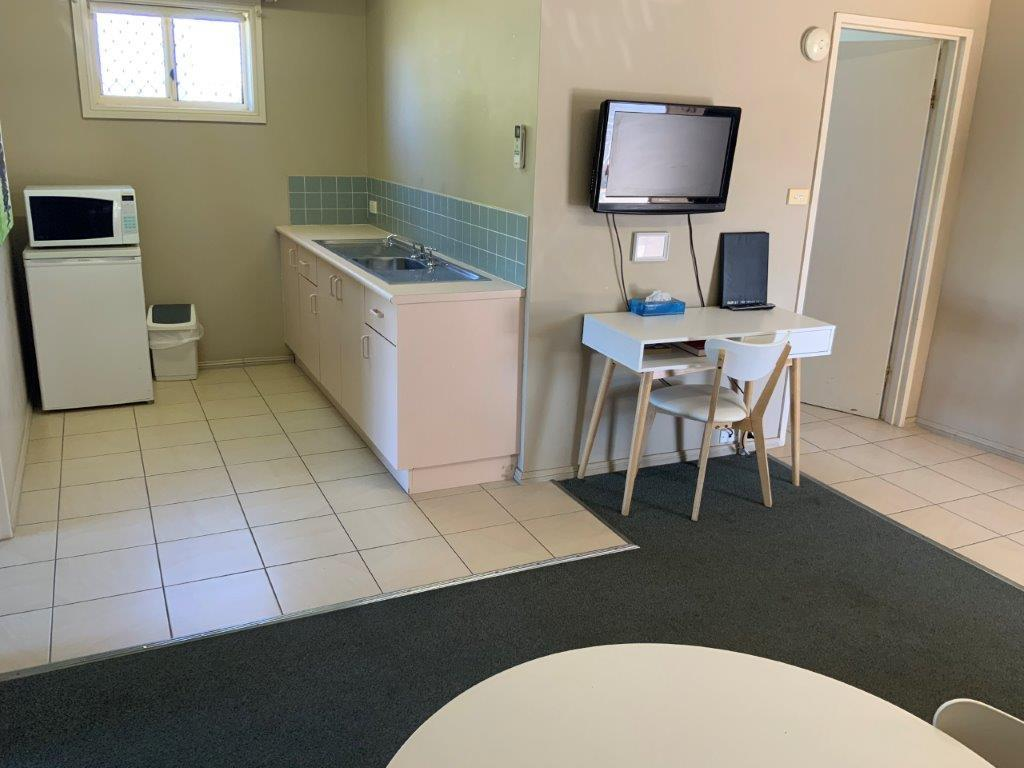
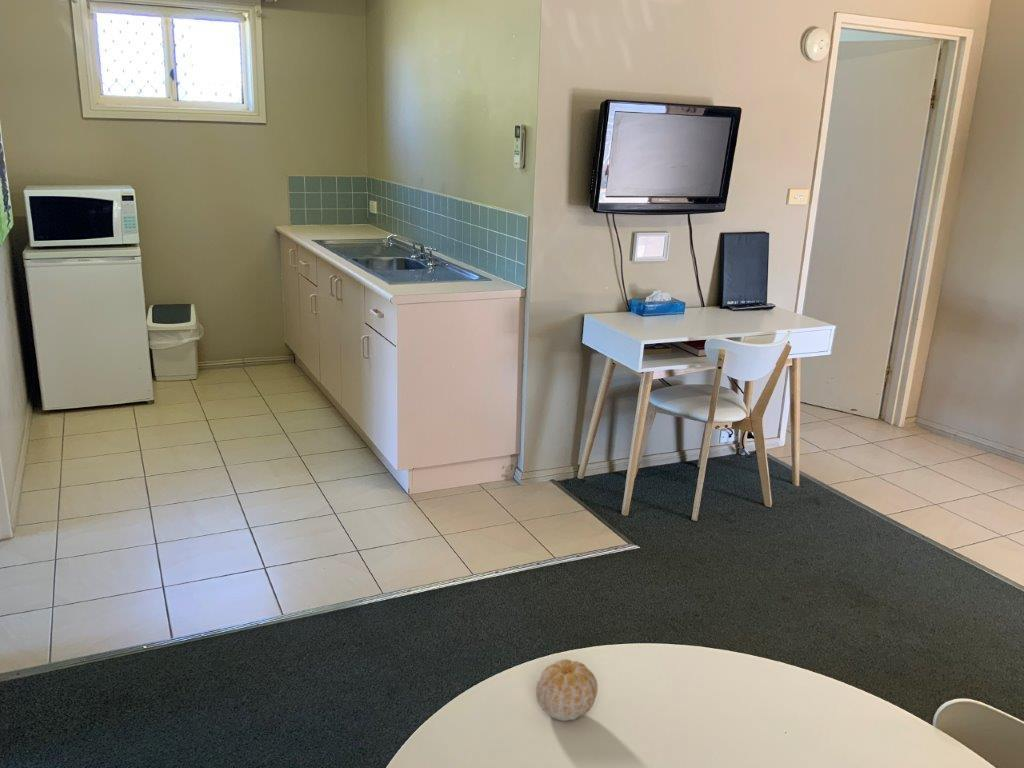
+ fruit [535,658,598,722]
